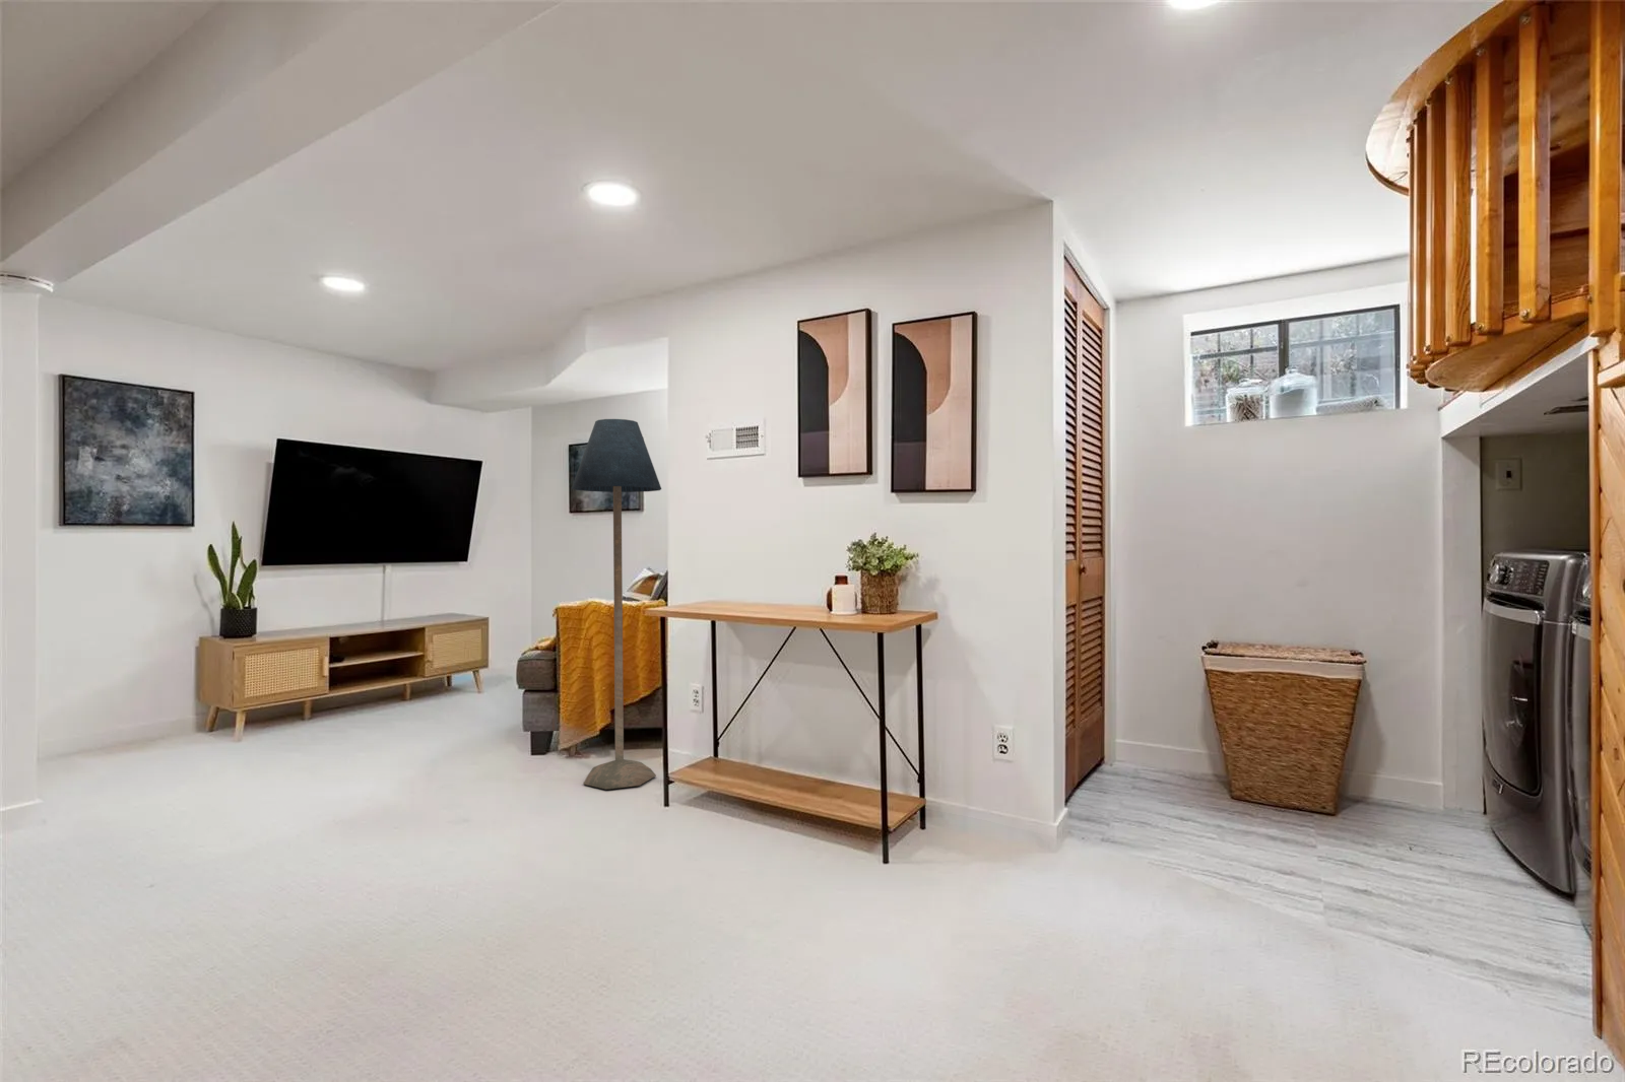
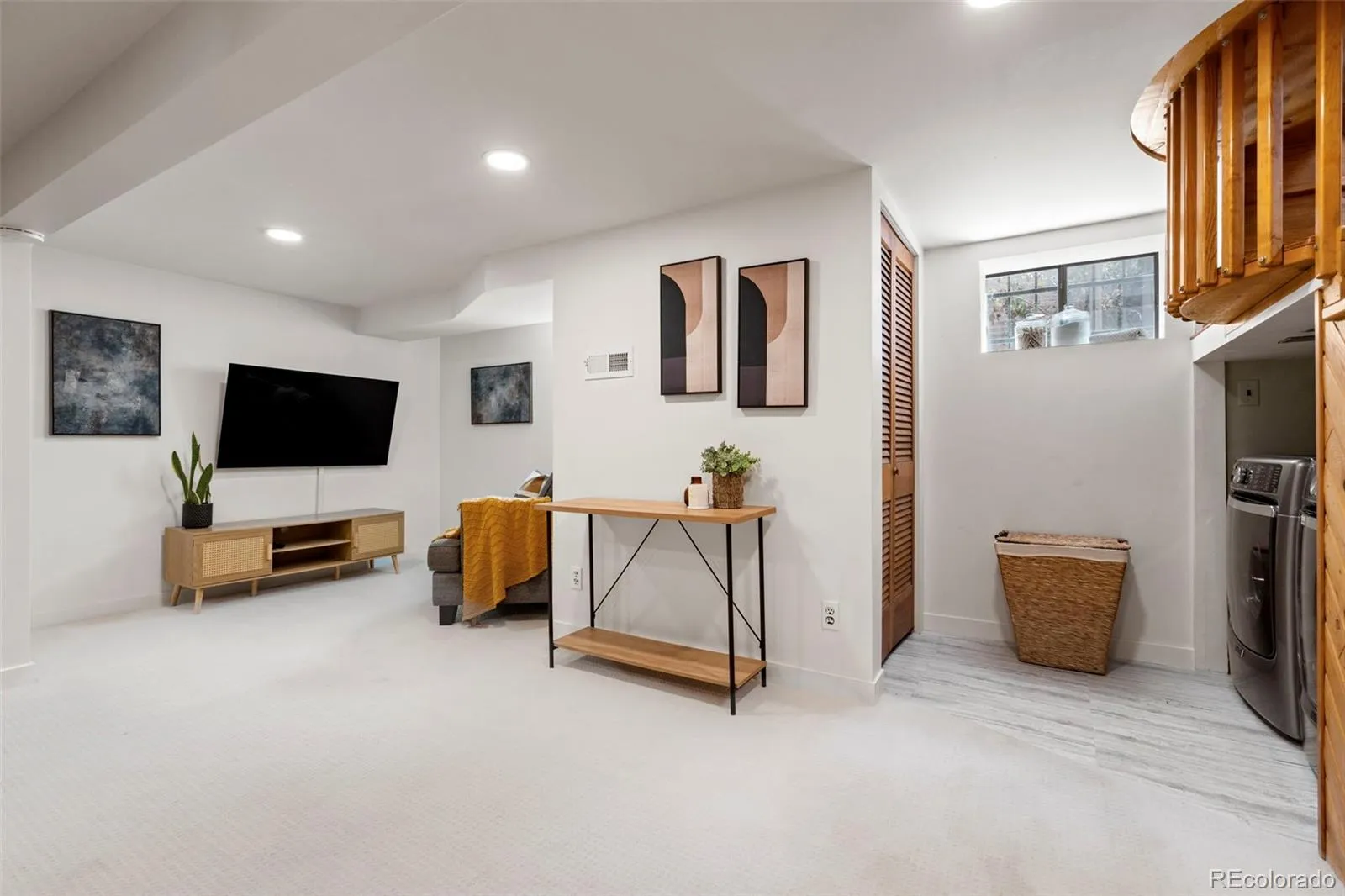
- floor lamp [570,418,662,791]
